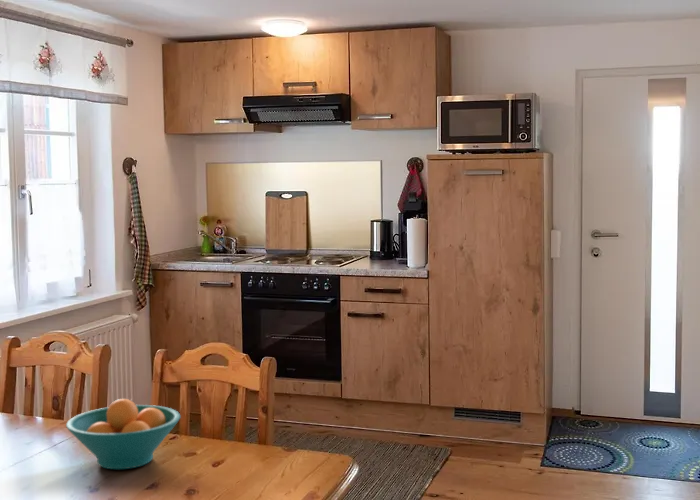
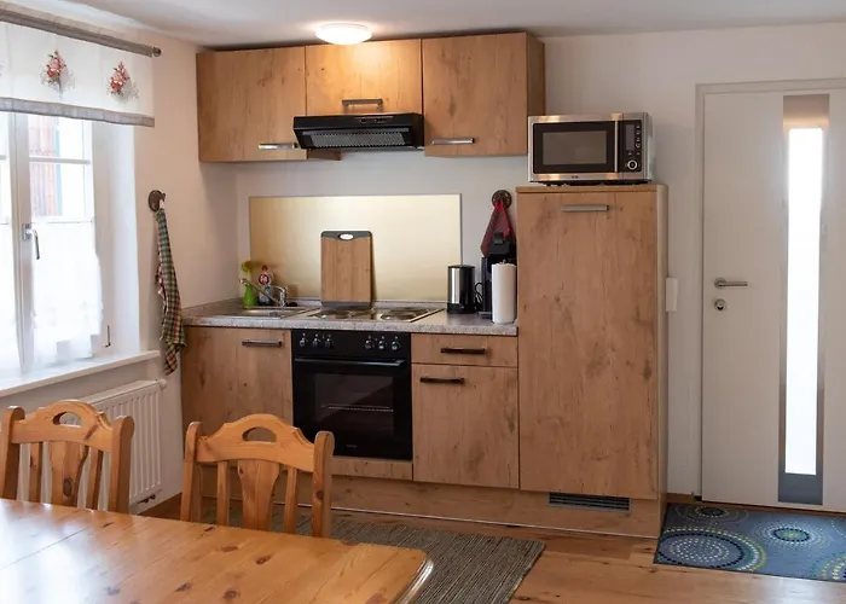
- fruit bowl [65,398,182,470]
